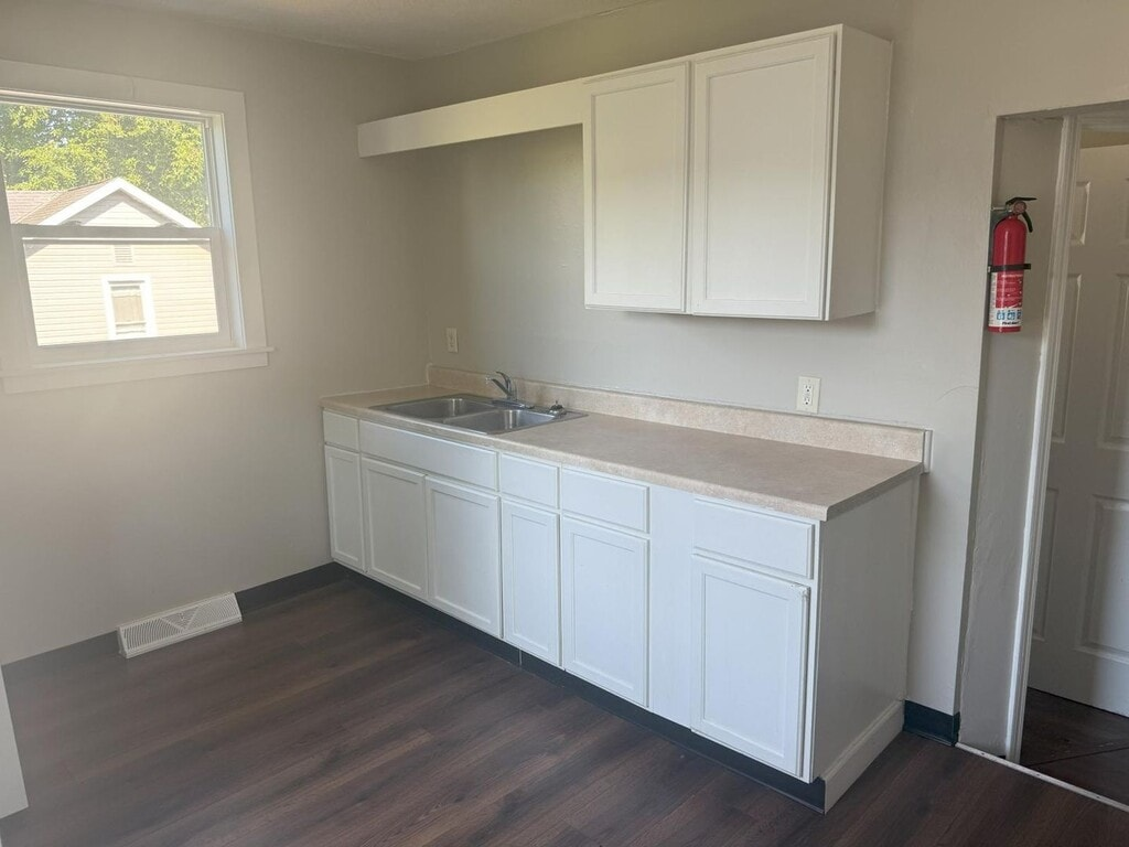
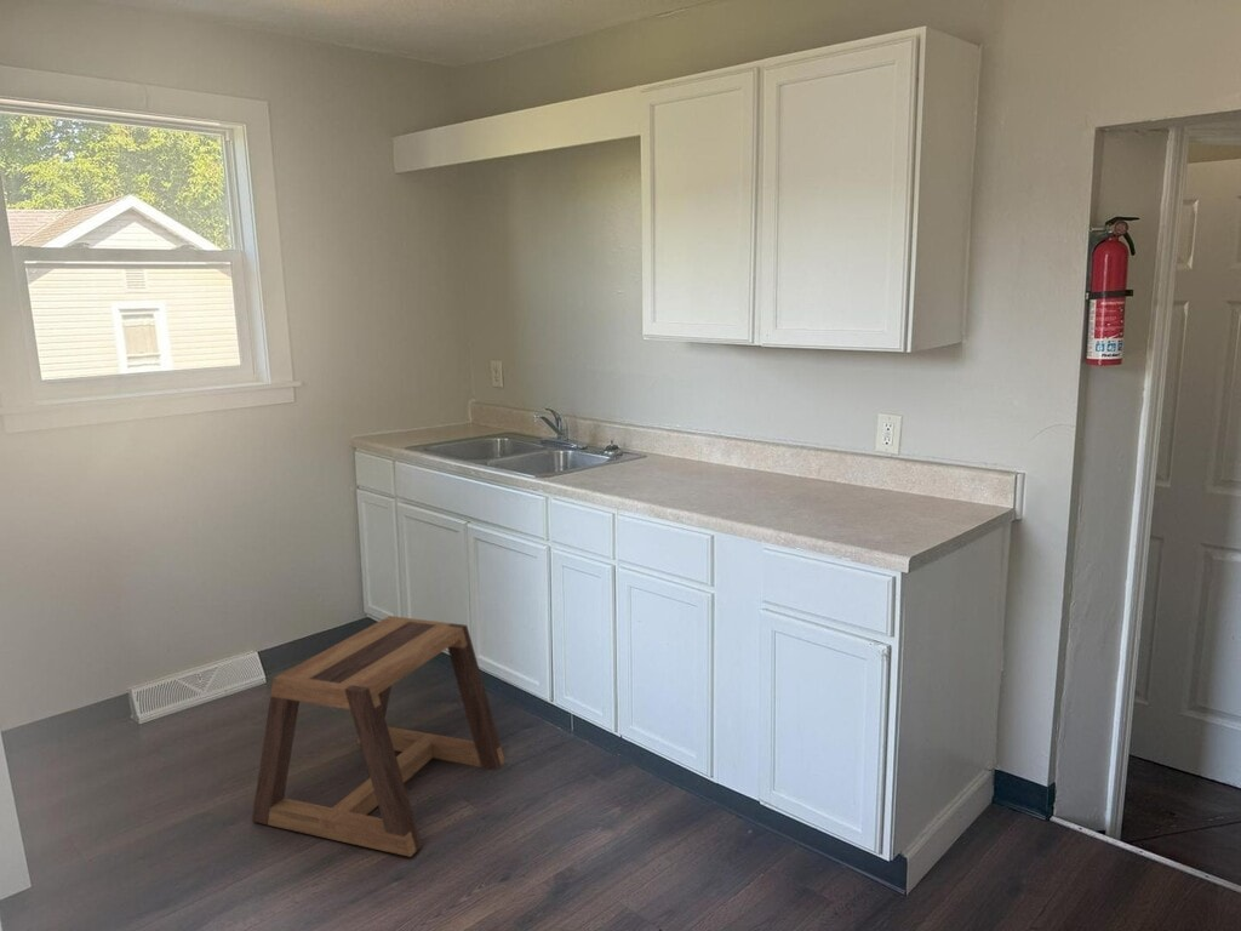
+ stool [251,615,507,858]
